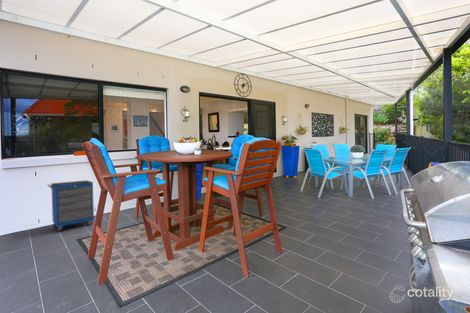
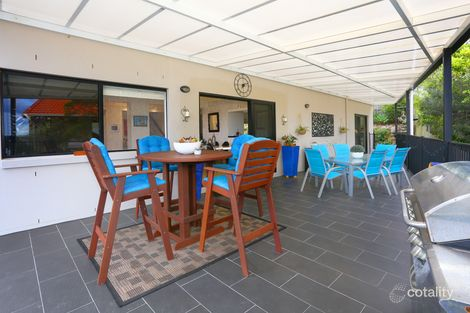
- cabinet [46,179,95,232]
